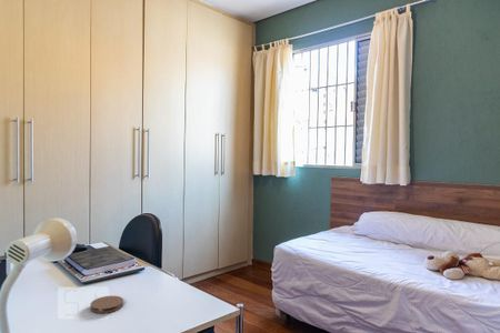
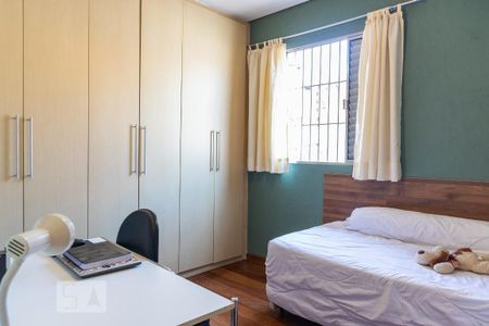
- coaster [90,294,124,314]
